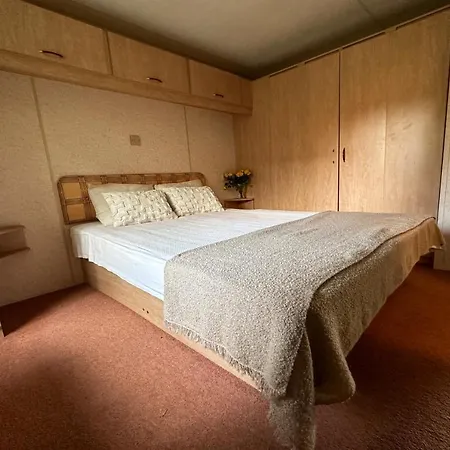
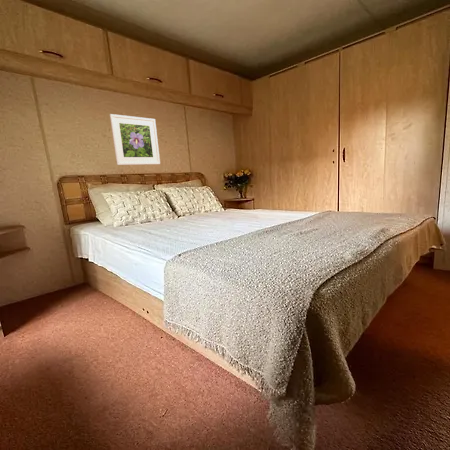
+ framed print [109,113,161,166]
